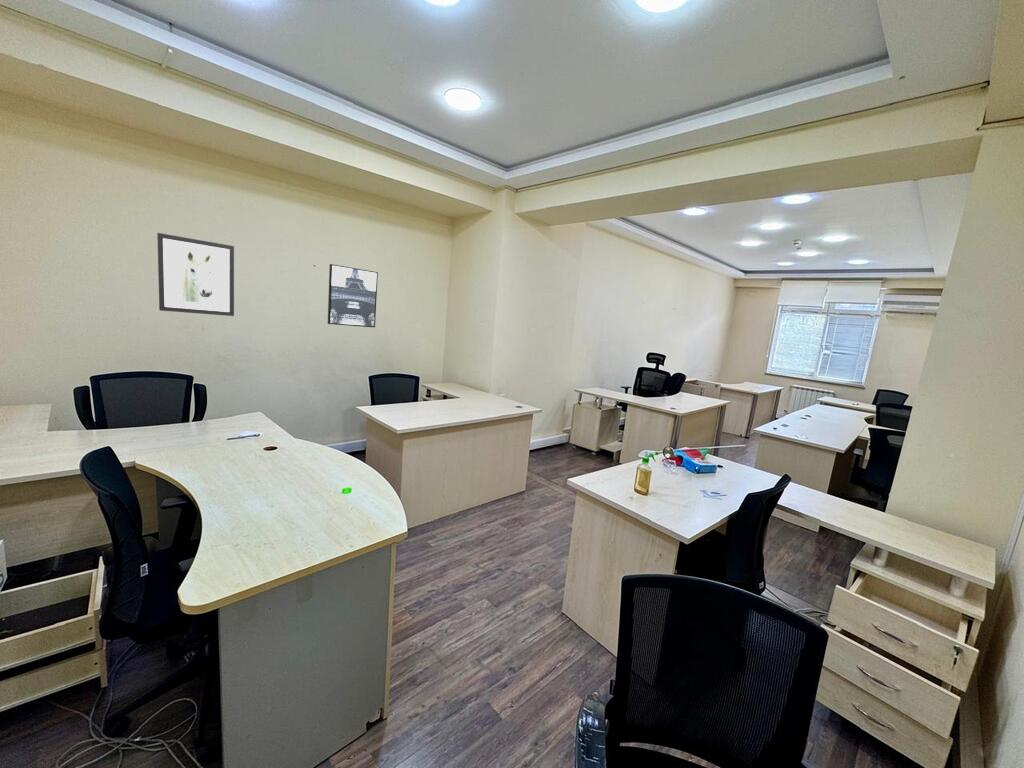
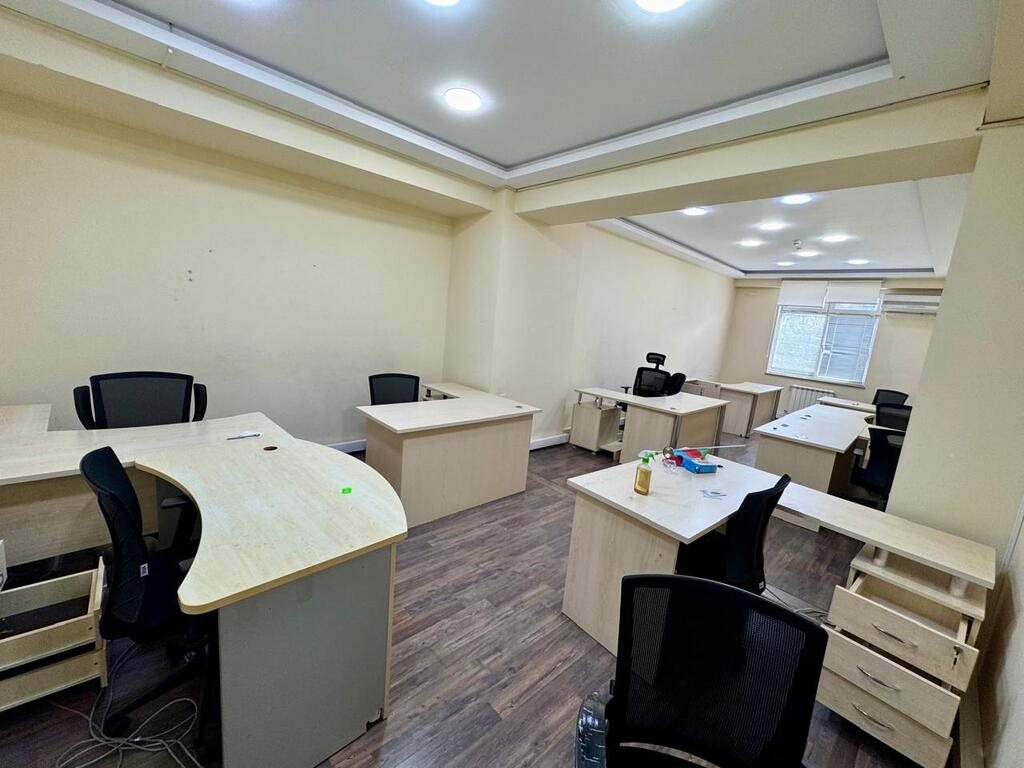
- wall art [327,263,379,328]
- wall art [156,232,235,317]
